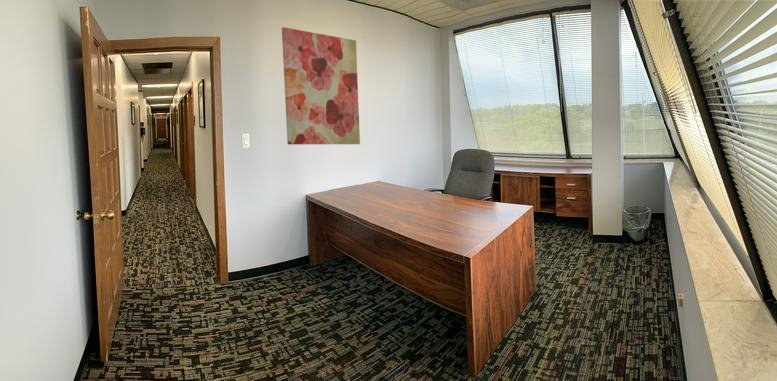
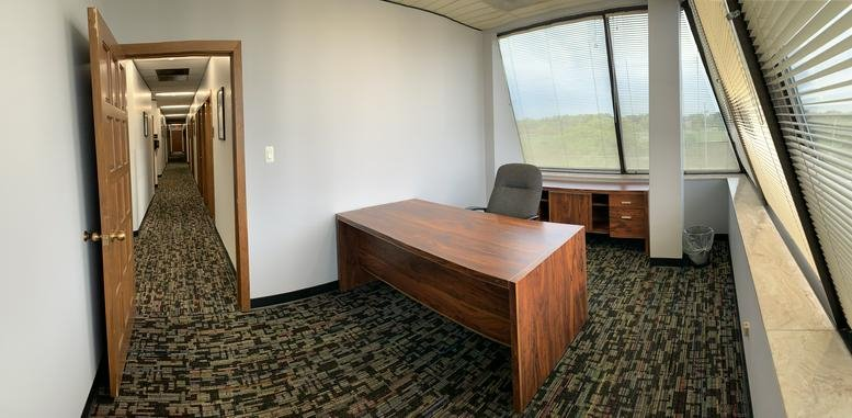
- wall art [281,26,361,146]
